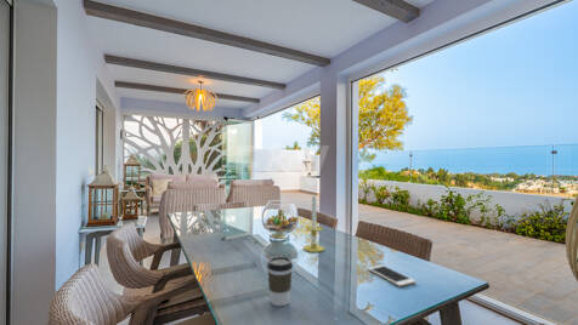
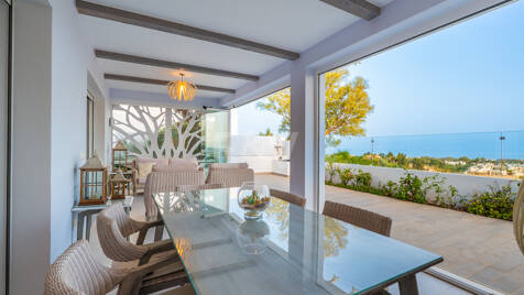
- cell phone [367,264,416,287]
- coffee cup [266,256,294,307]
- candle [302,193,325,253]
